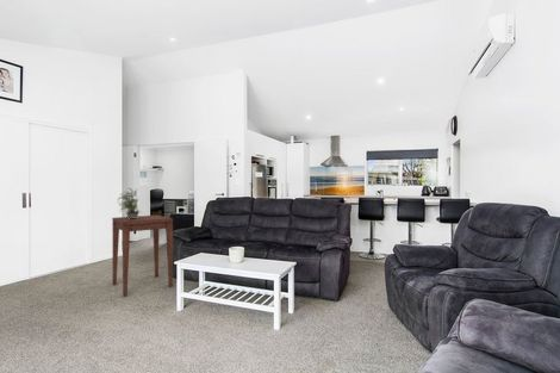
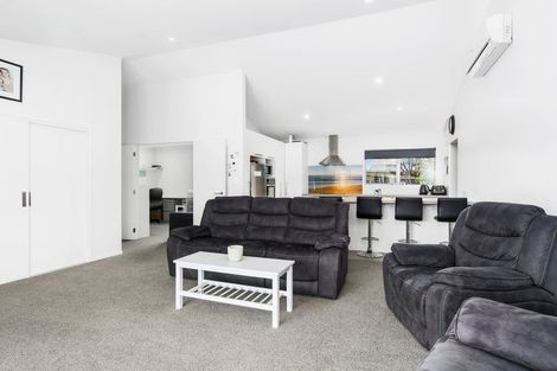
- potted plant [117,187,142,219]
- side table [111,215,174,298]
